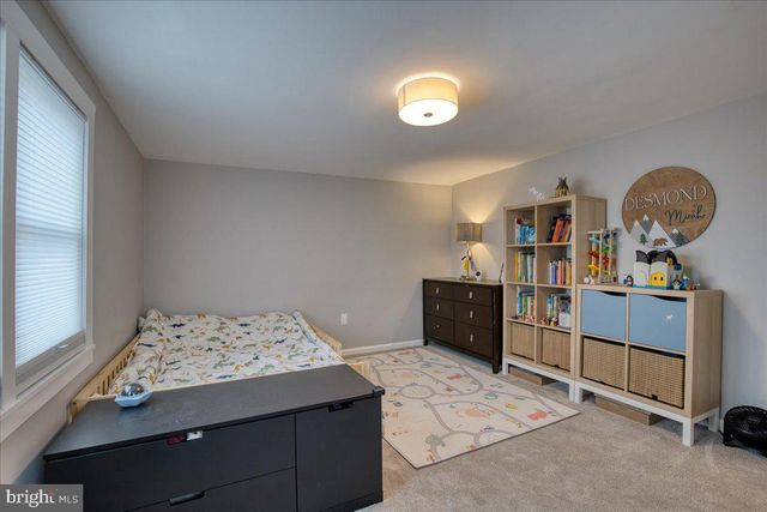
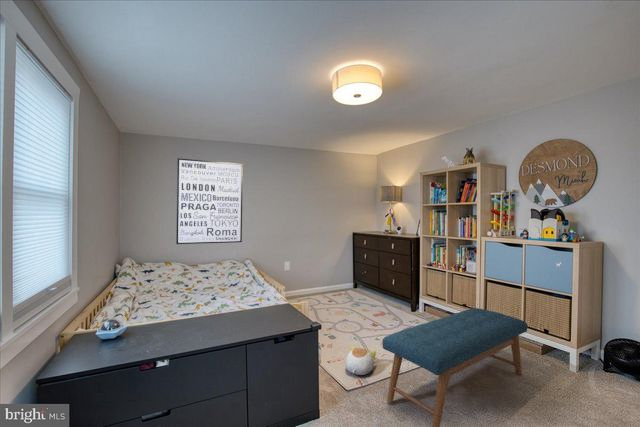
+ wall art [175,157,244,245]
+ bench [381,307,529,427]
+ plush toy [345,345,377,376]
